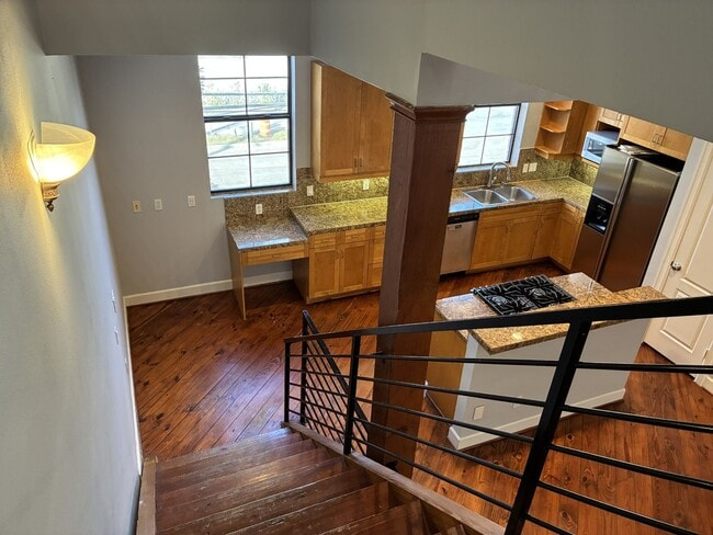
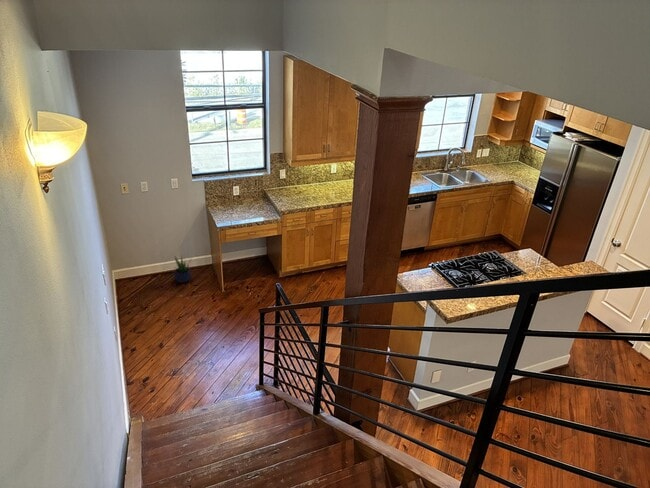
+ potted plant [173,254,193,284]
